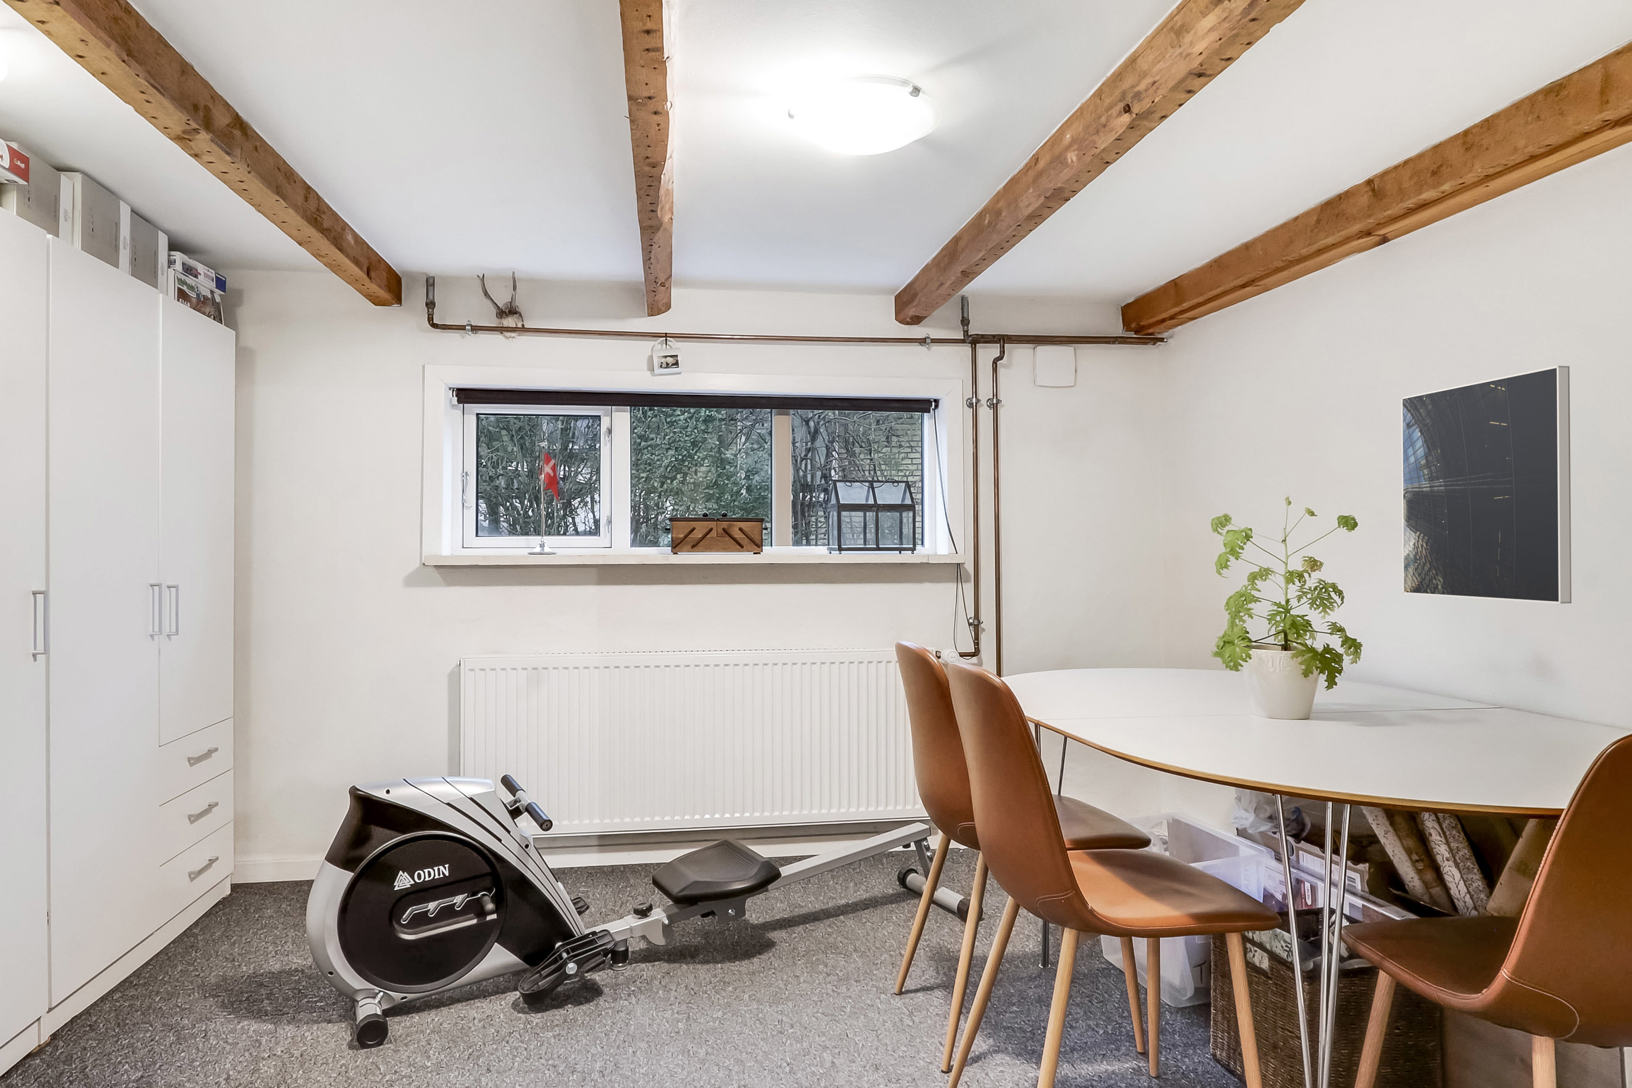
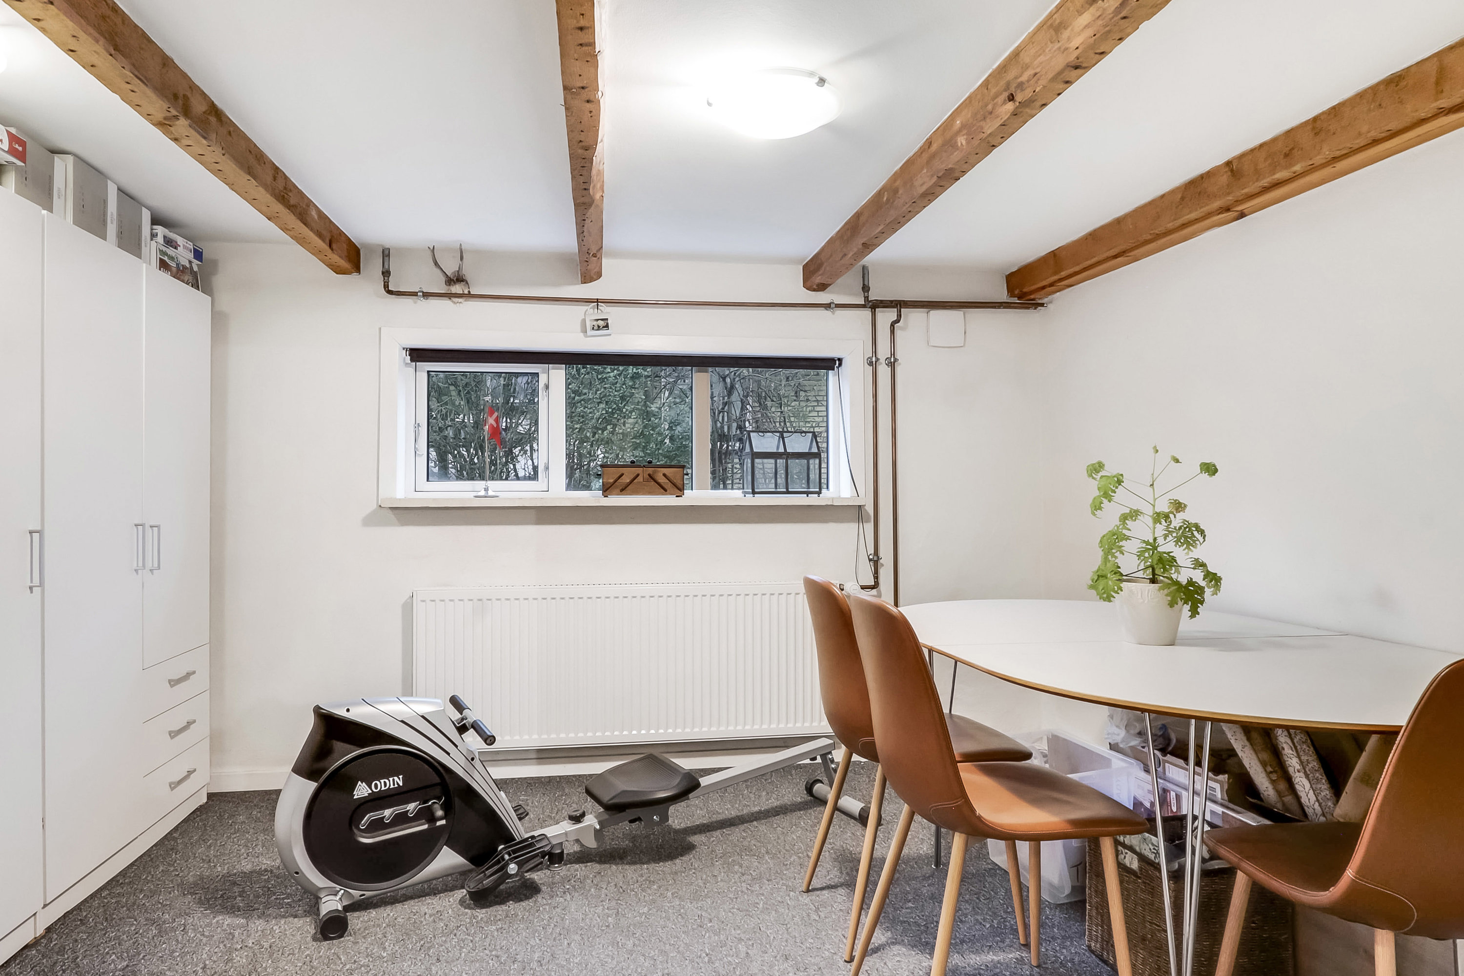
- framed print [1401,365,1572,605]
